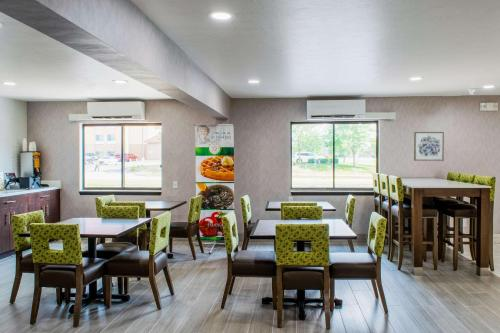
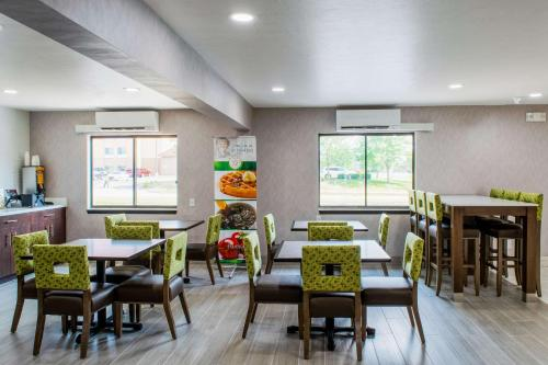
- wall art [413,131,445,162]
